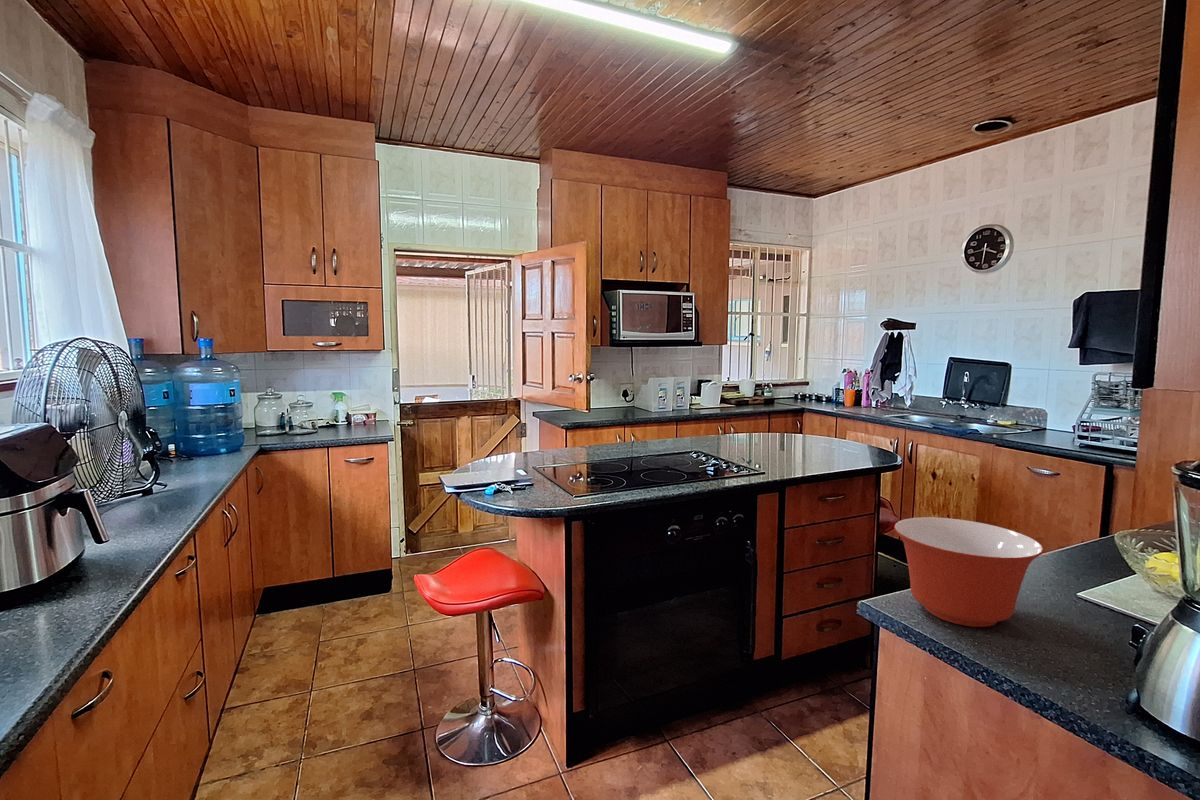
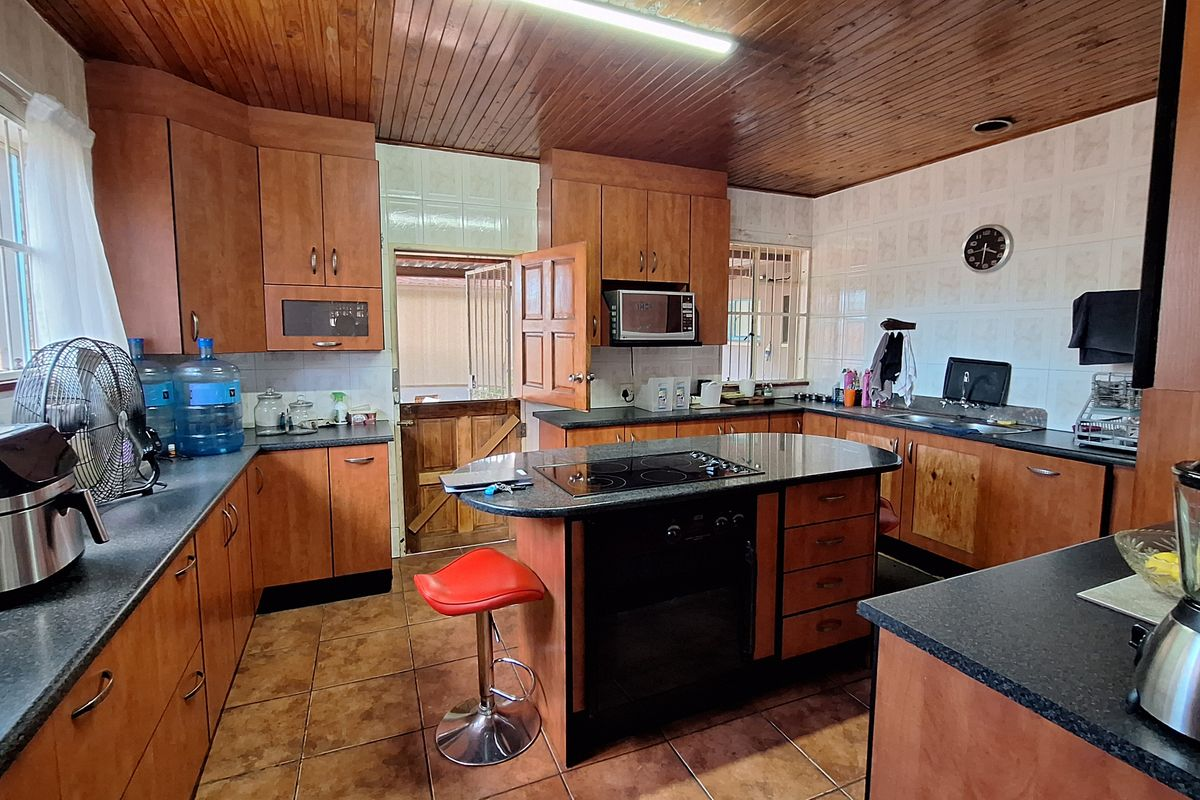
- mixing bowl [893,516,1045,628]
